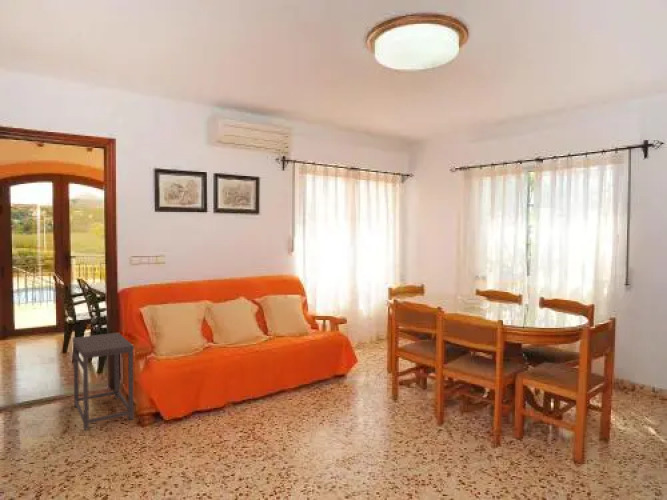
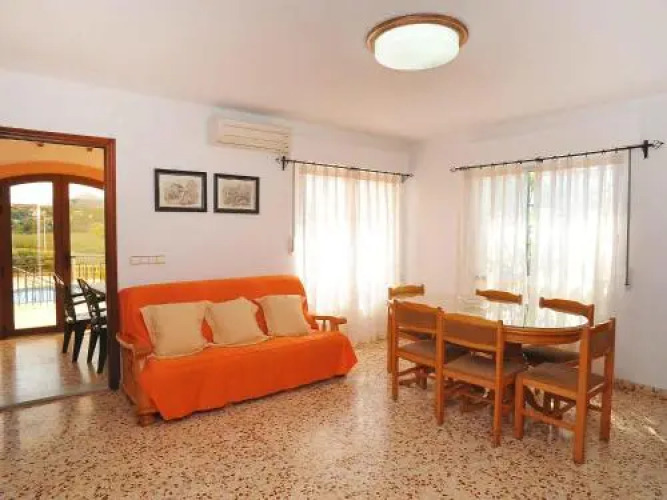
- side table [72,332,135,431]
